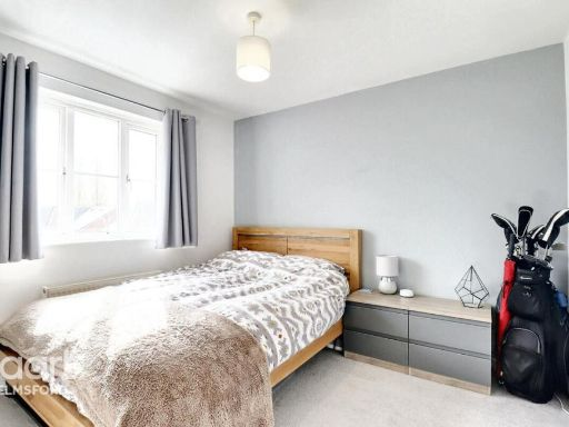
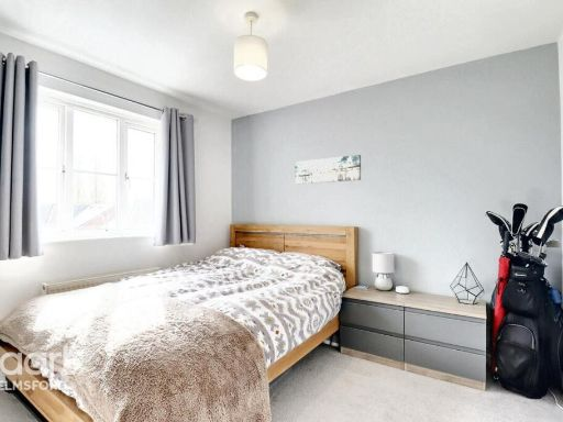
+ wall art [294,154,362,185]
